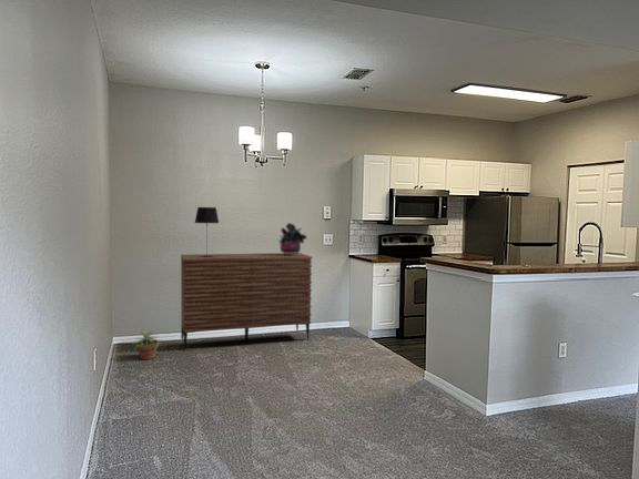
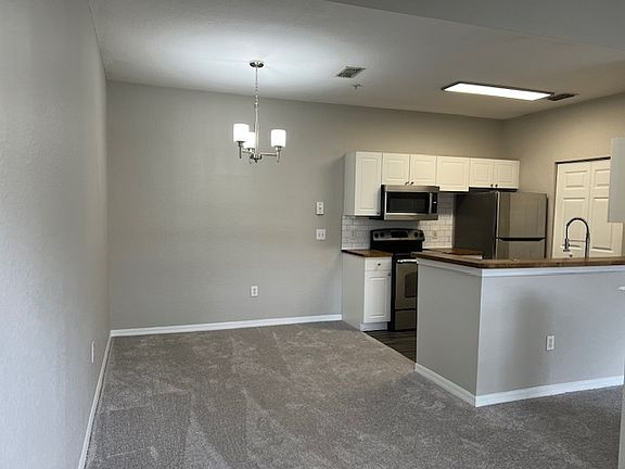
- sideboard [180,252,313,351]
- potted plant [278,222,308,255]
- potted plant [131,329,163,360]
- table lamp [194,206,220,257]
